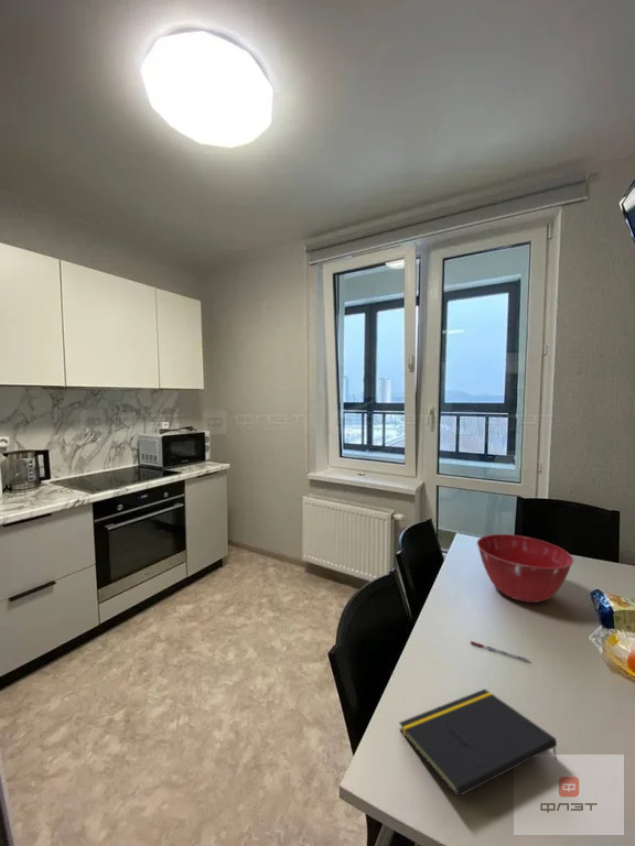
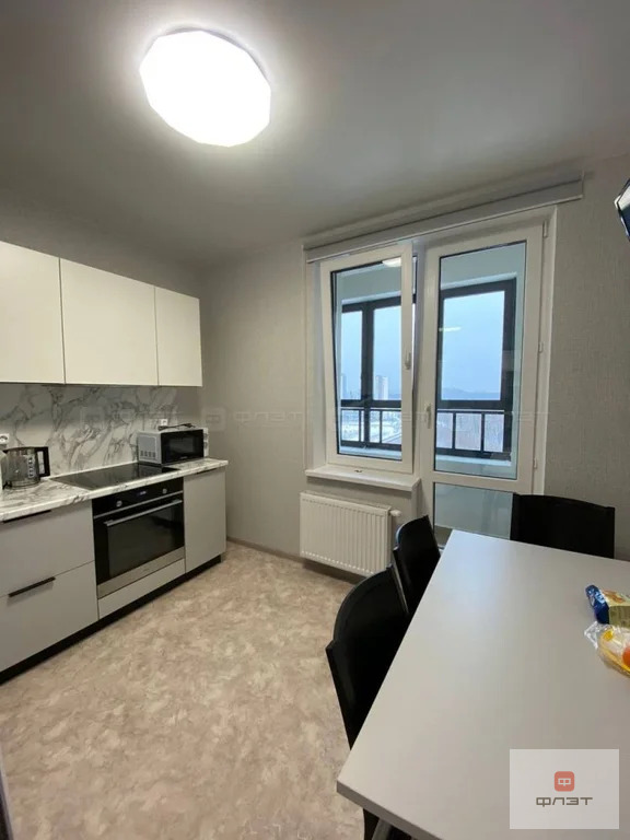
- pen [470,640,530,662]
- notepad [398,687,558,799]
- mixing bowl [476,533,574,604]
